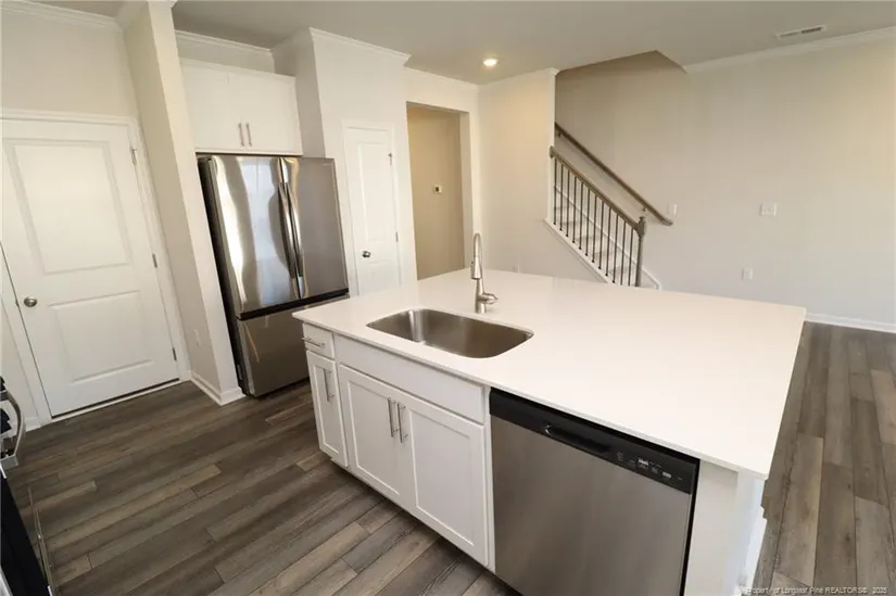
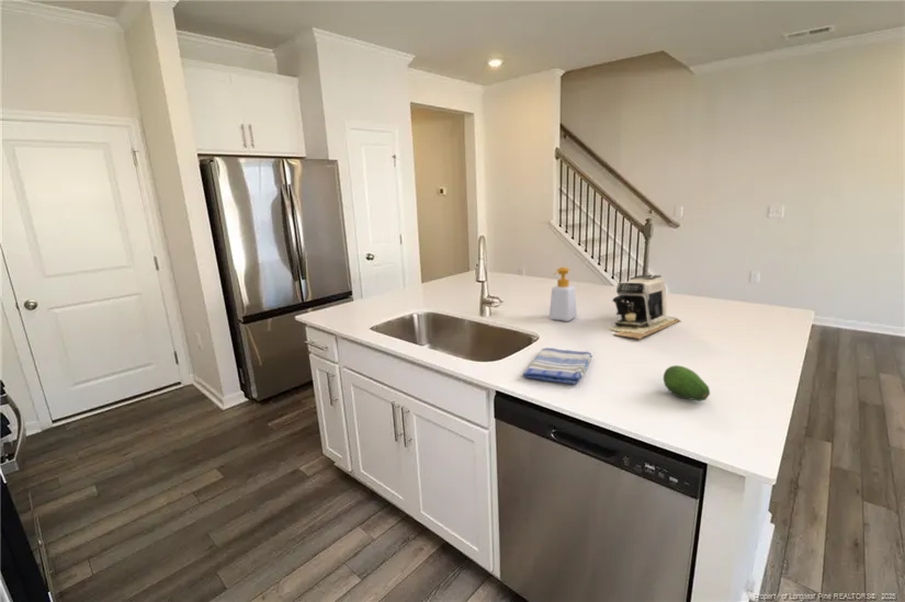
+ coffee maker [609,274,682,340]
+ fruit [663,364,711,401]
+ soap bottle [548,266,578,322]
+ dish towel [522,347,593,386]
